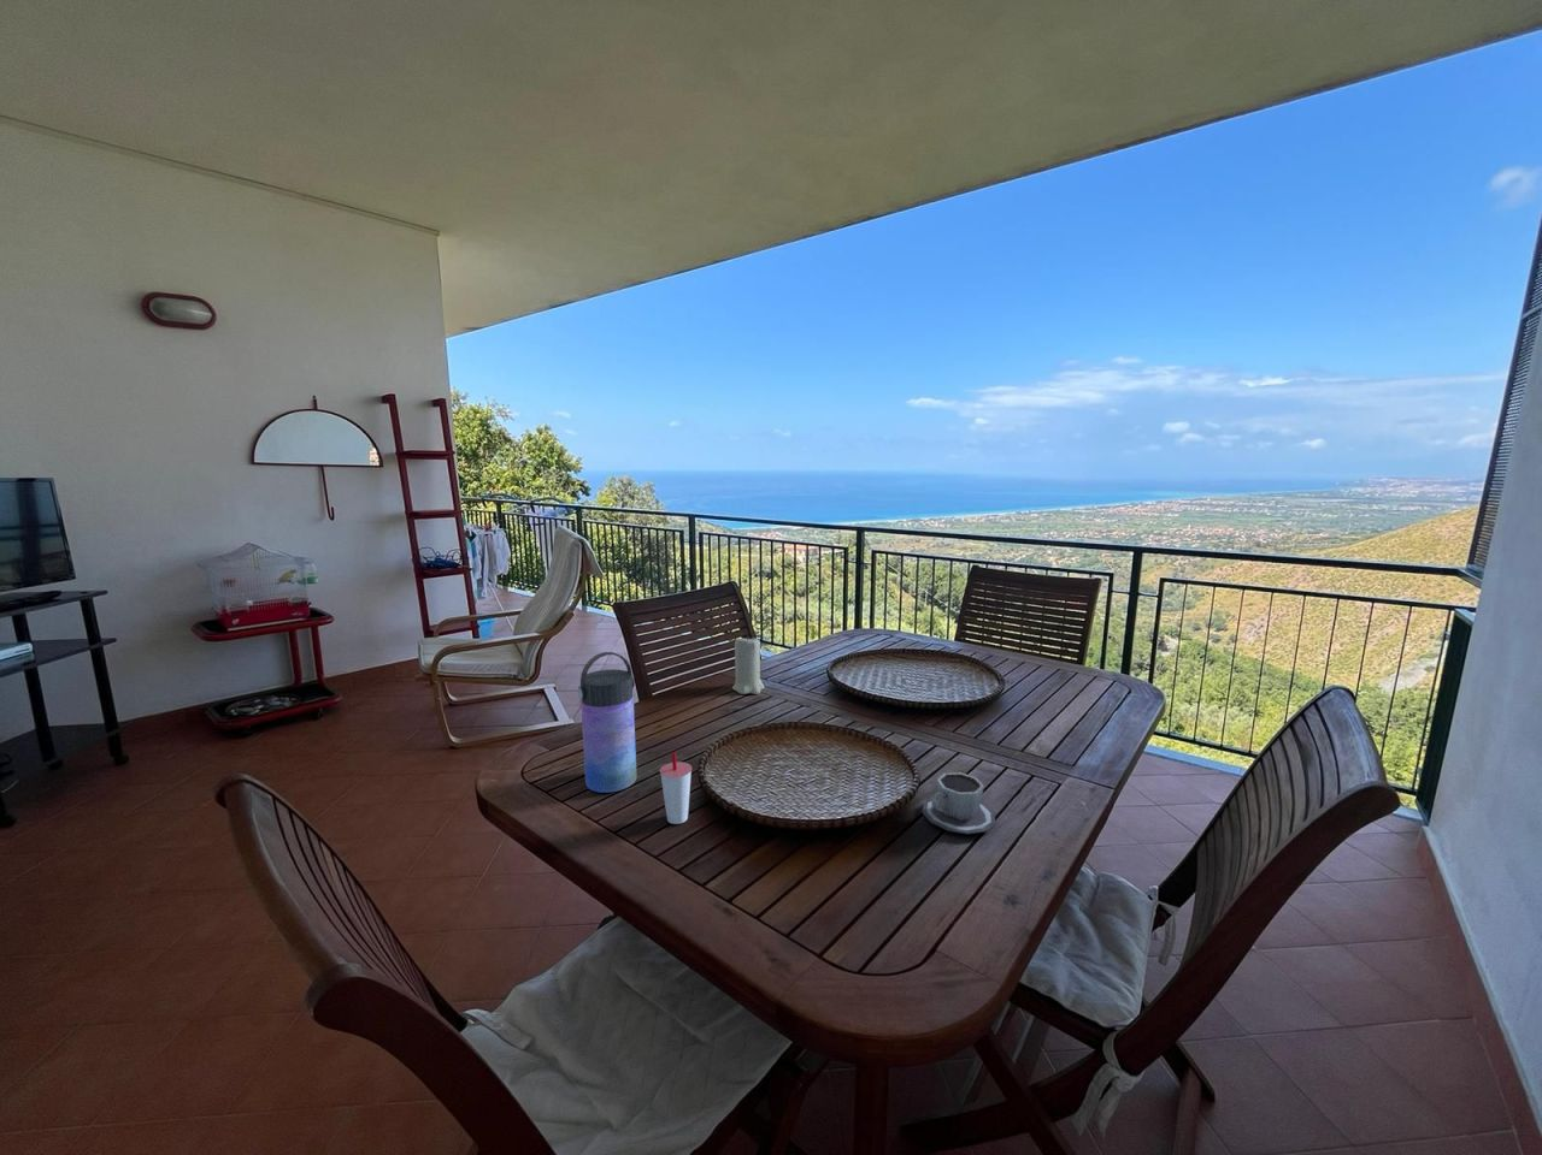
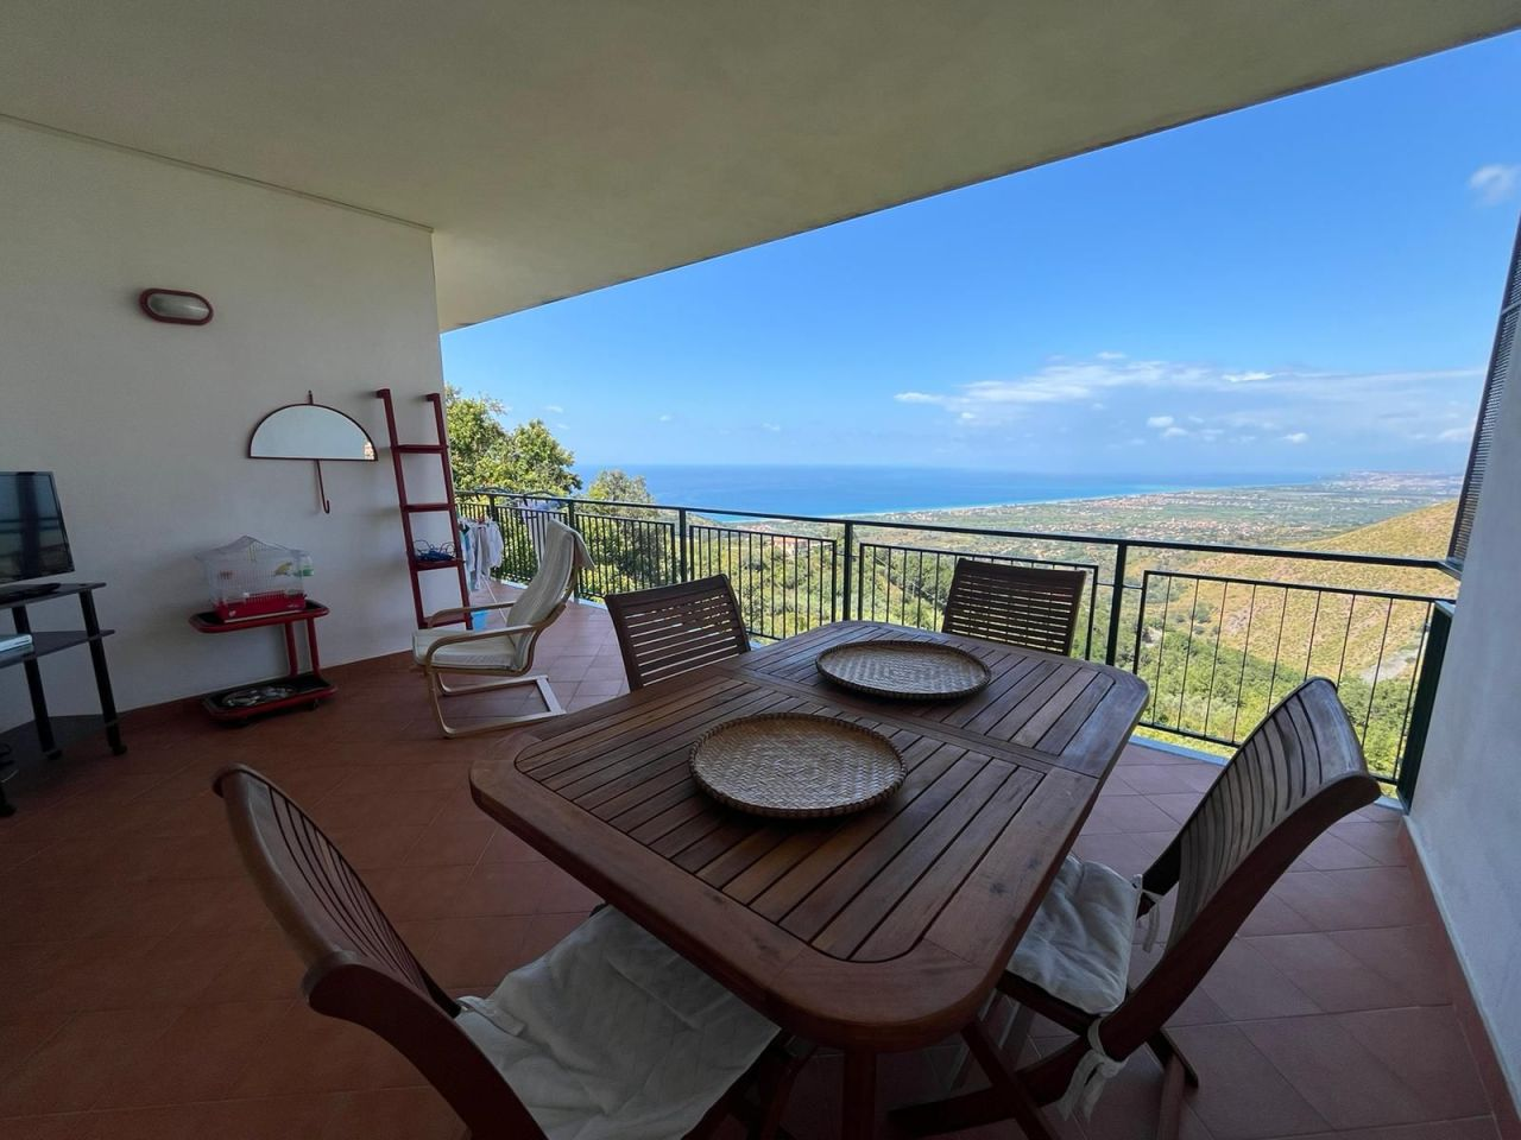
- cup [922,772,998,835]
- candle [731,635,765,695]
- cup [659,751,693,825]
- water bottle [577,650,637,793]
